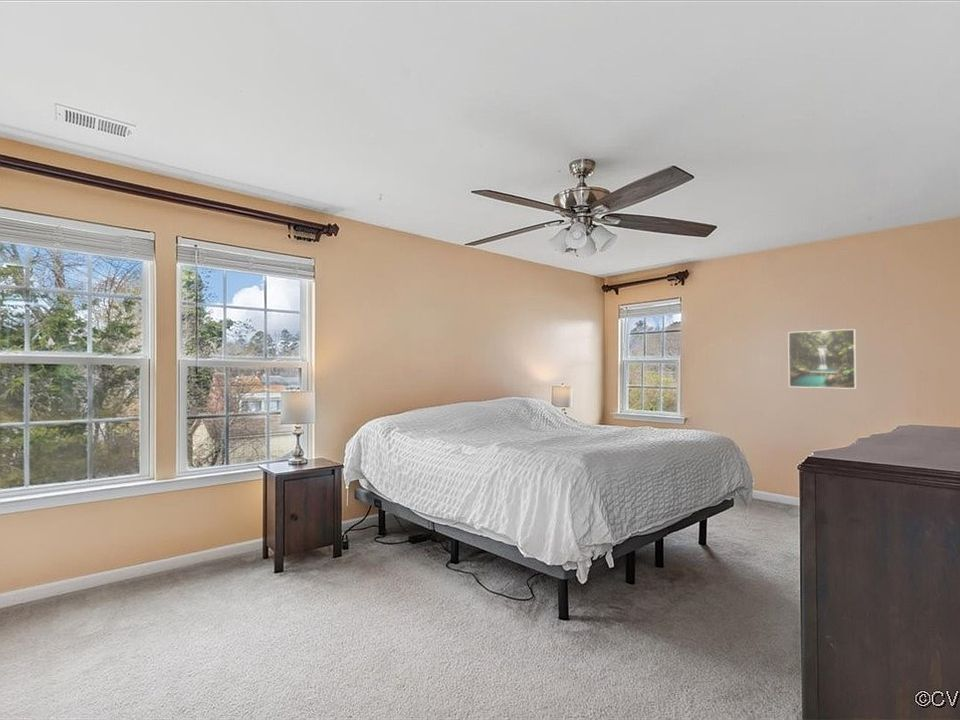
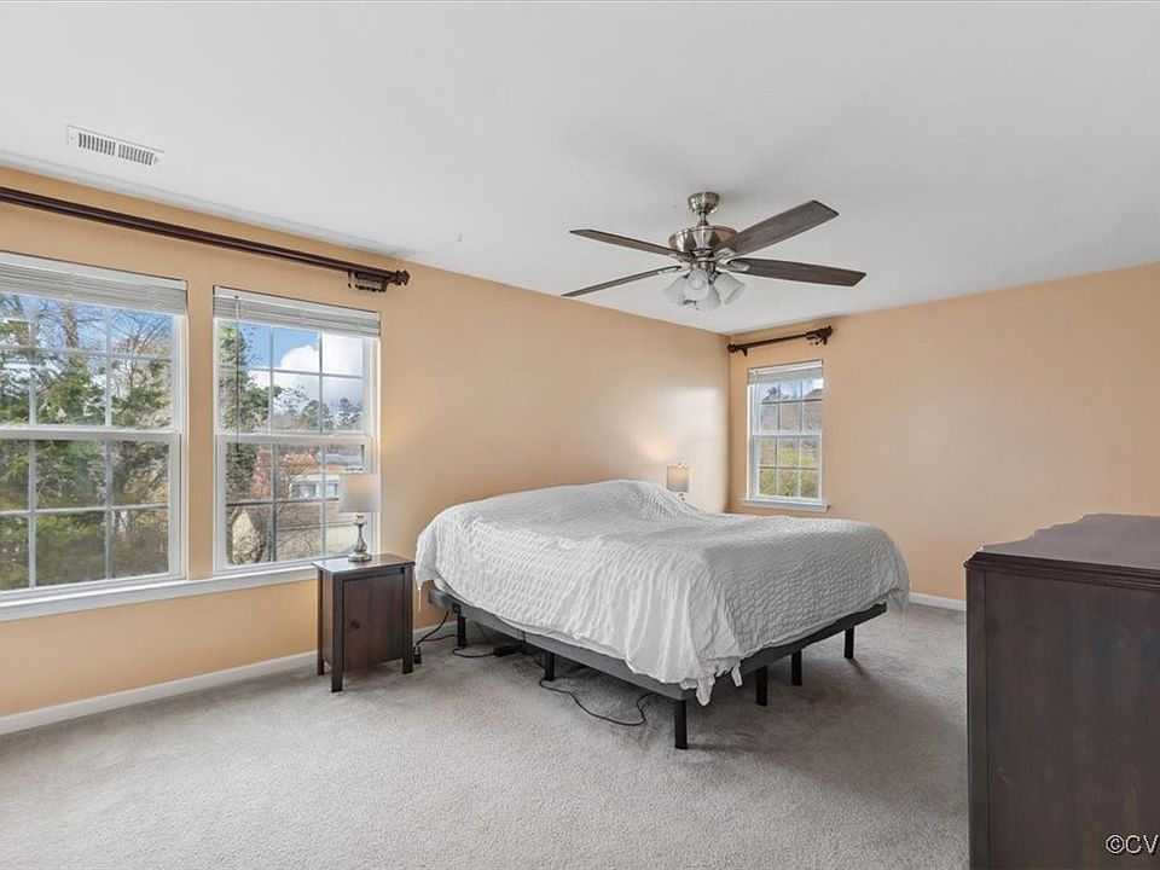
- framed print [787,328,857,390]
